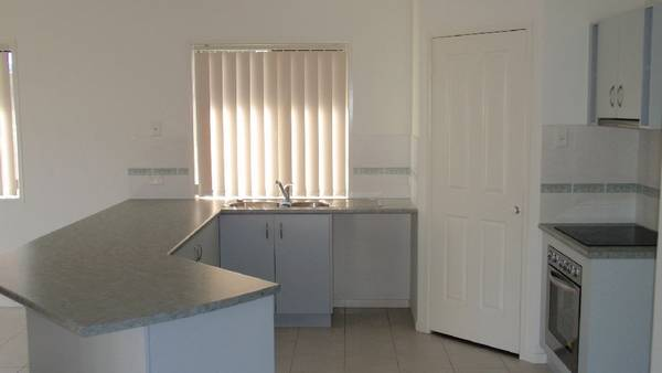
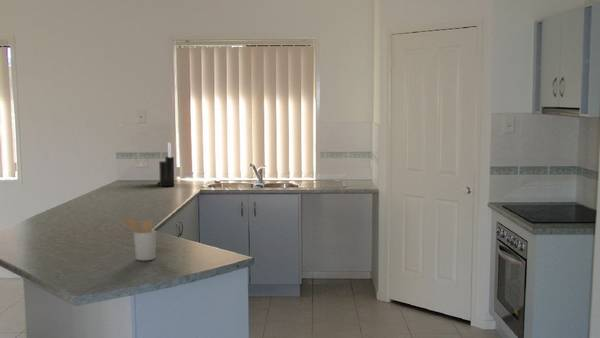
+ utensil holder [121,217,157,262]
+ knife block [156,142,175,187]
